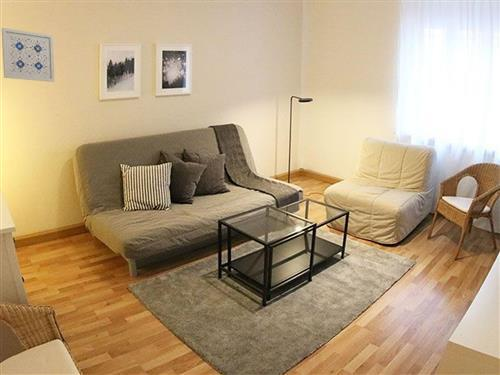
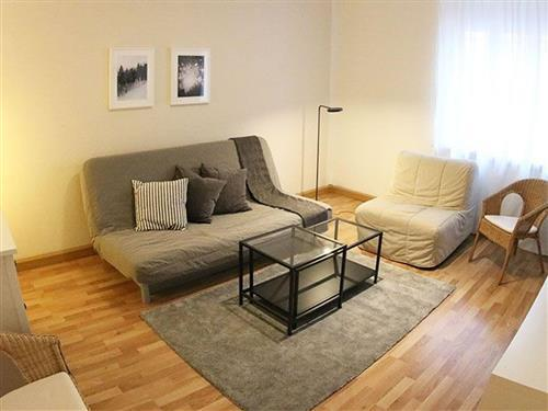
- wall art [1,27,56,83]
